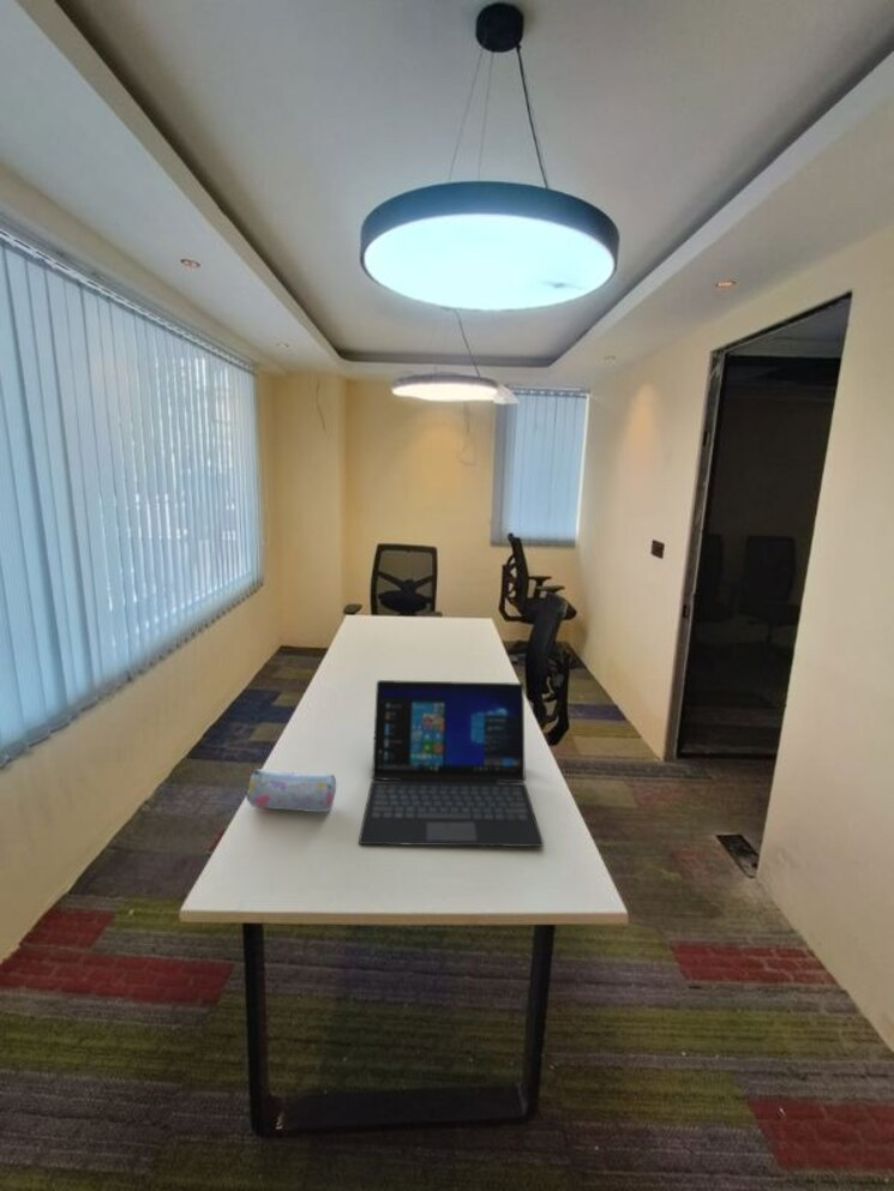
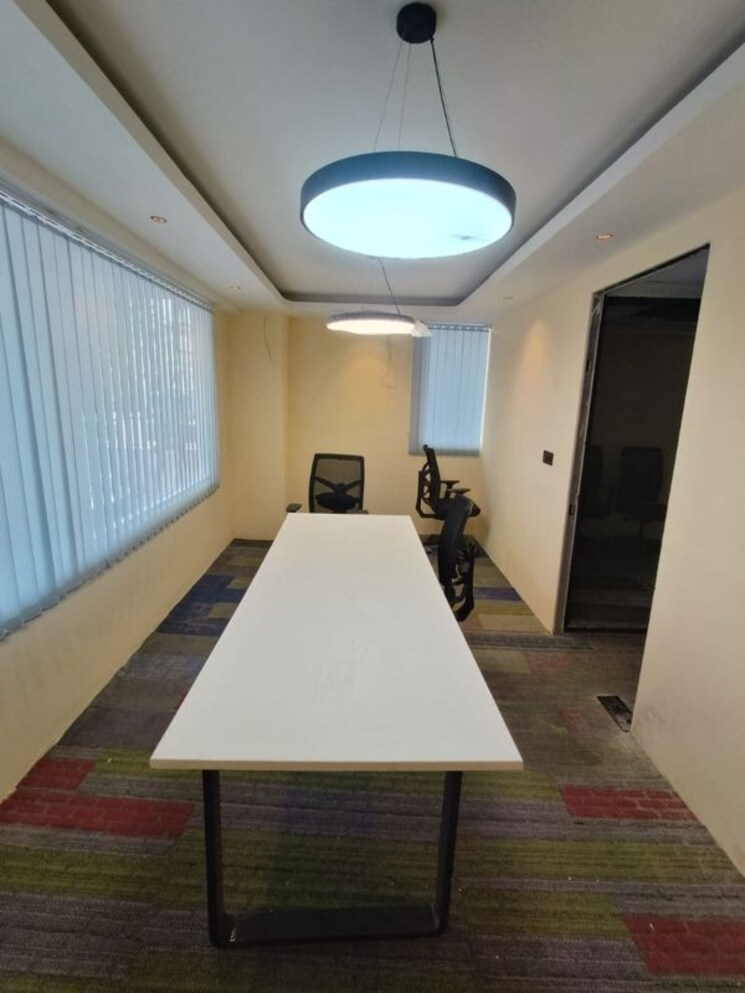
- pencil case [245,768,337,813]
- laptop [358,679,545,848]
